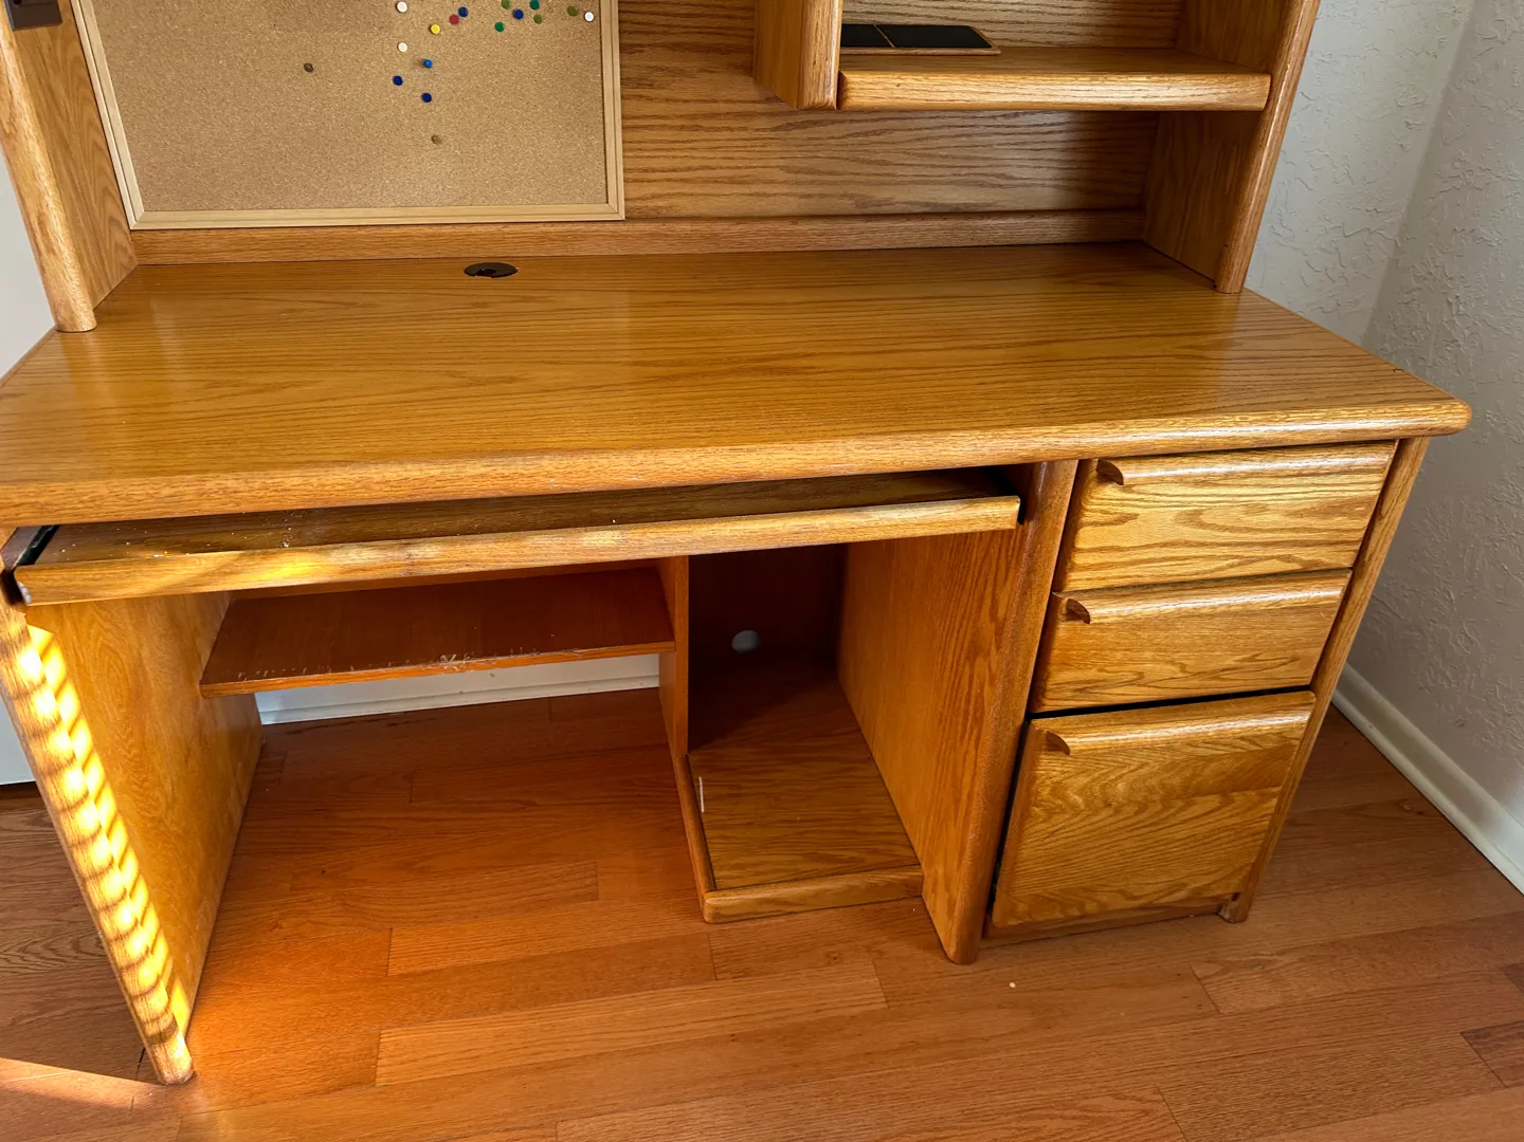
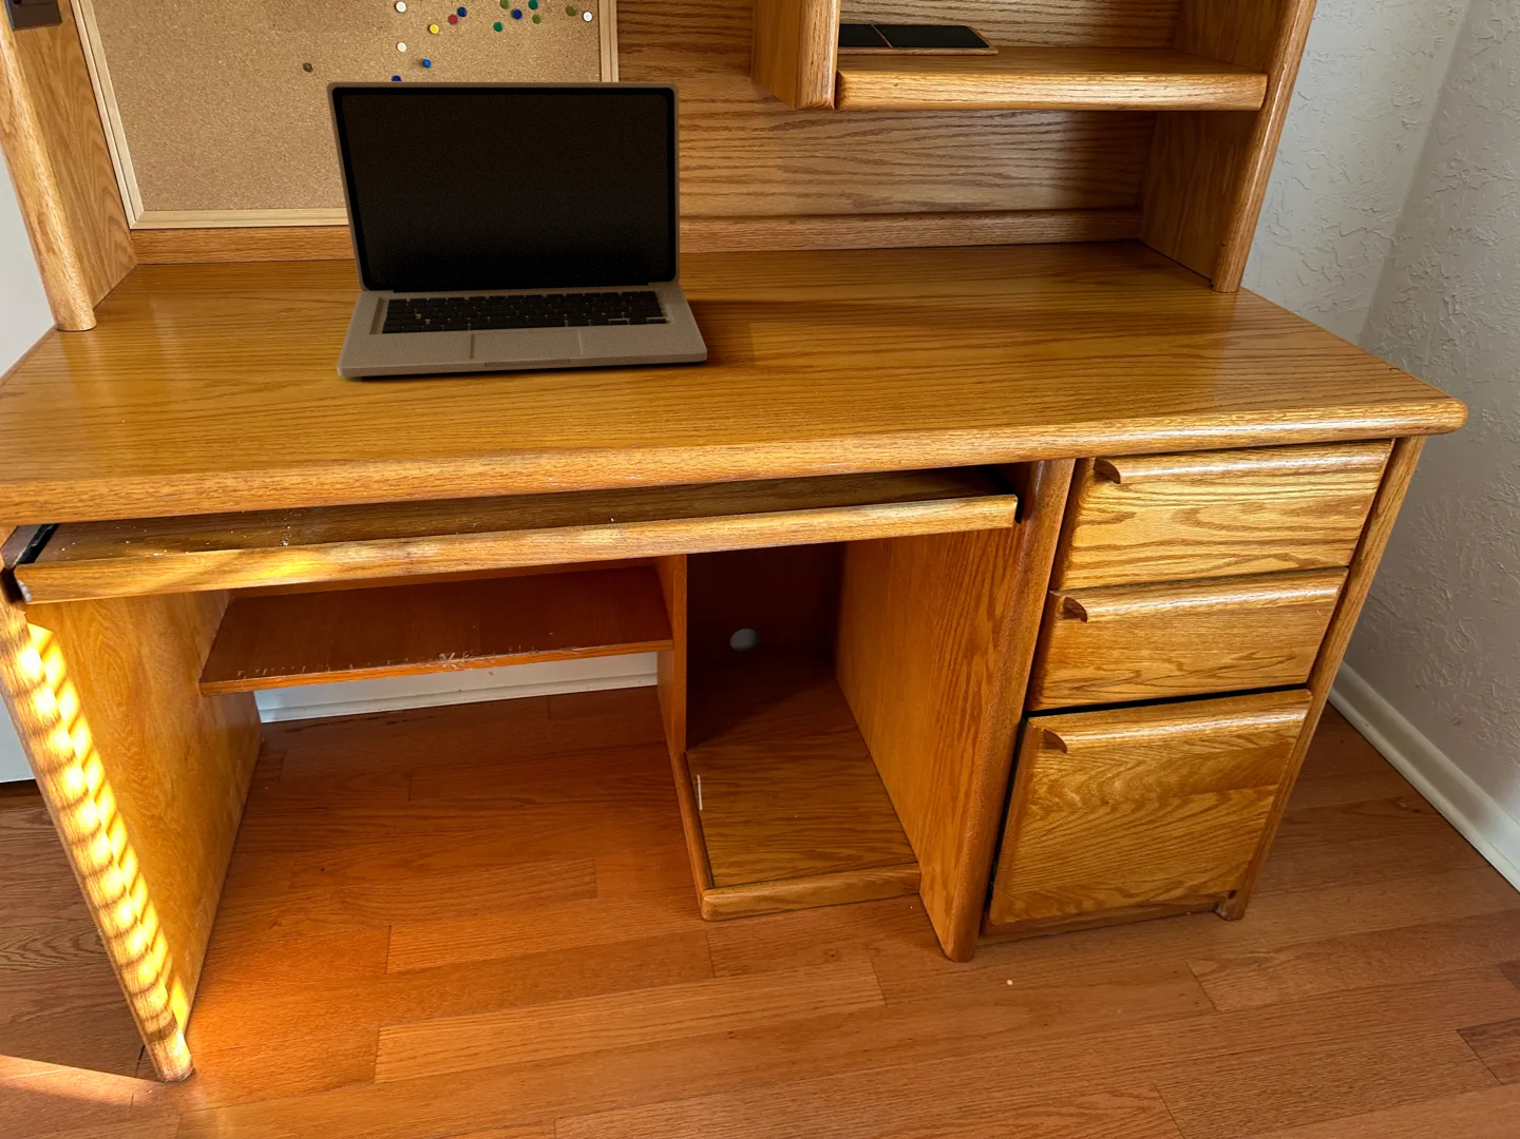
+ laptop [326,80,709,378]
